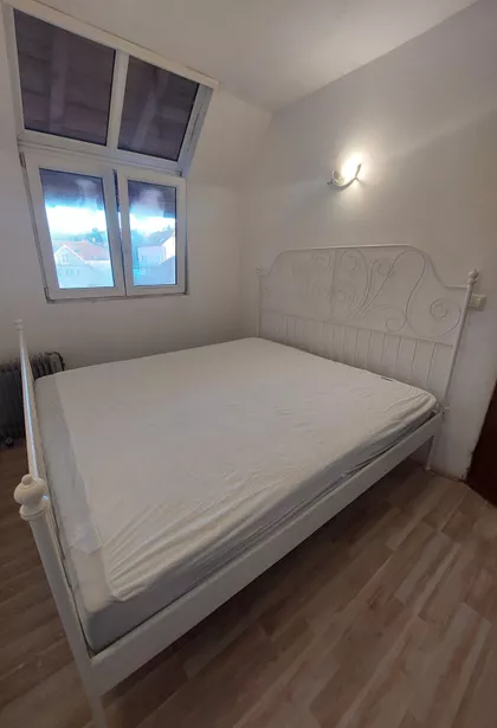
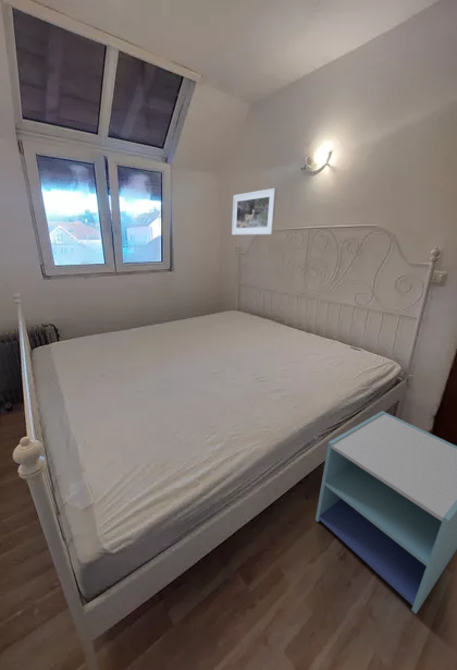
+ nightstand [314,410,457,614]
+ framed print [231,187,277,235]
